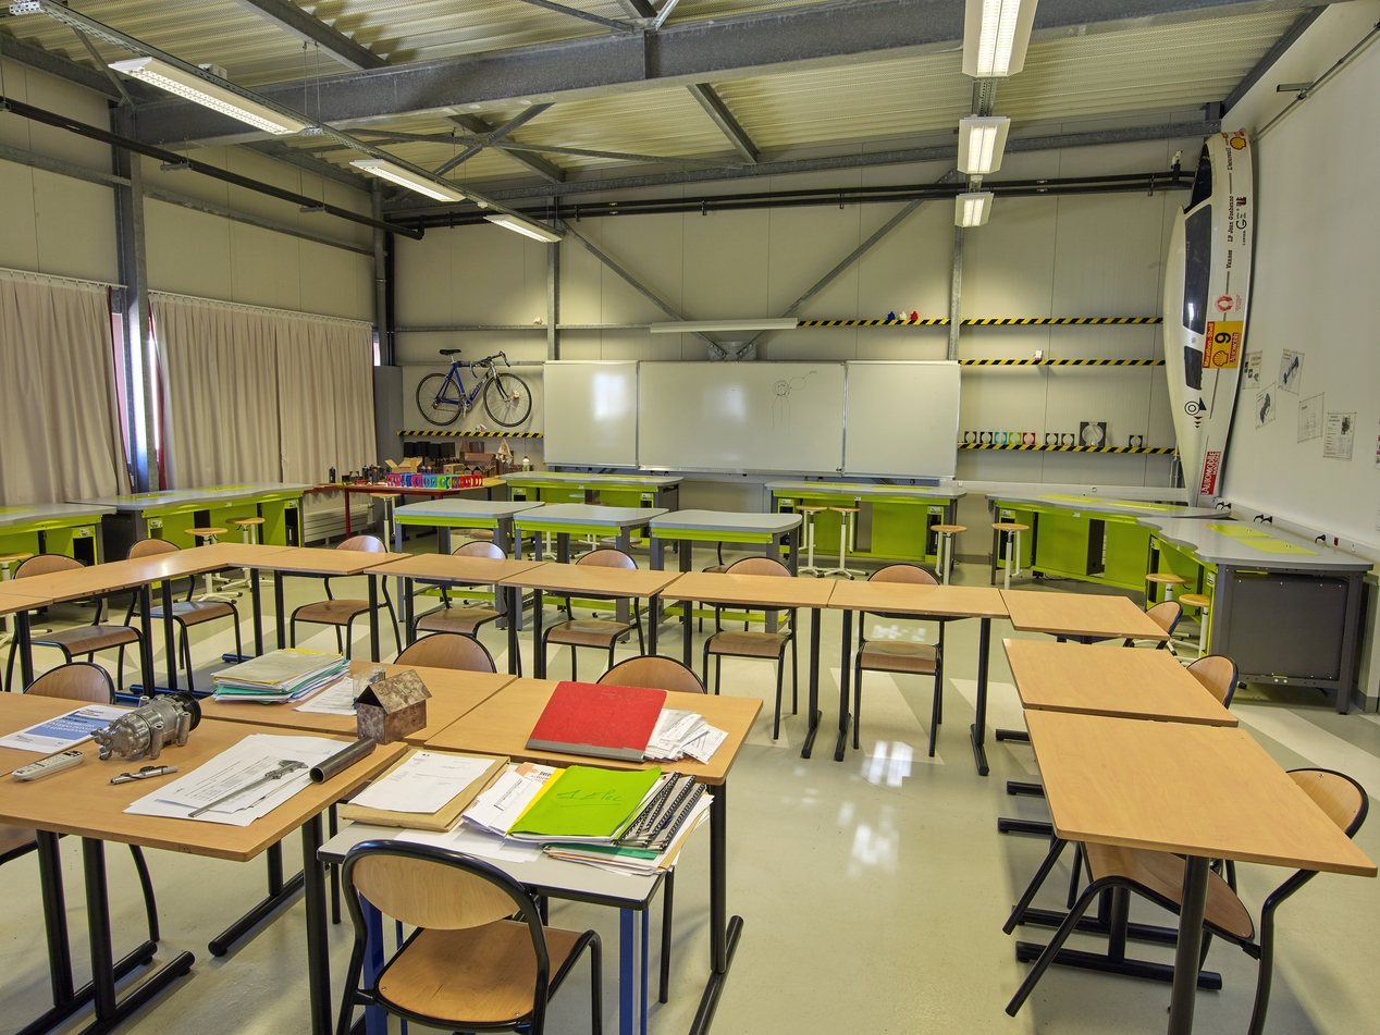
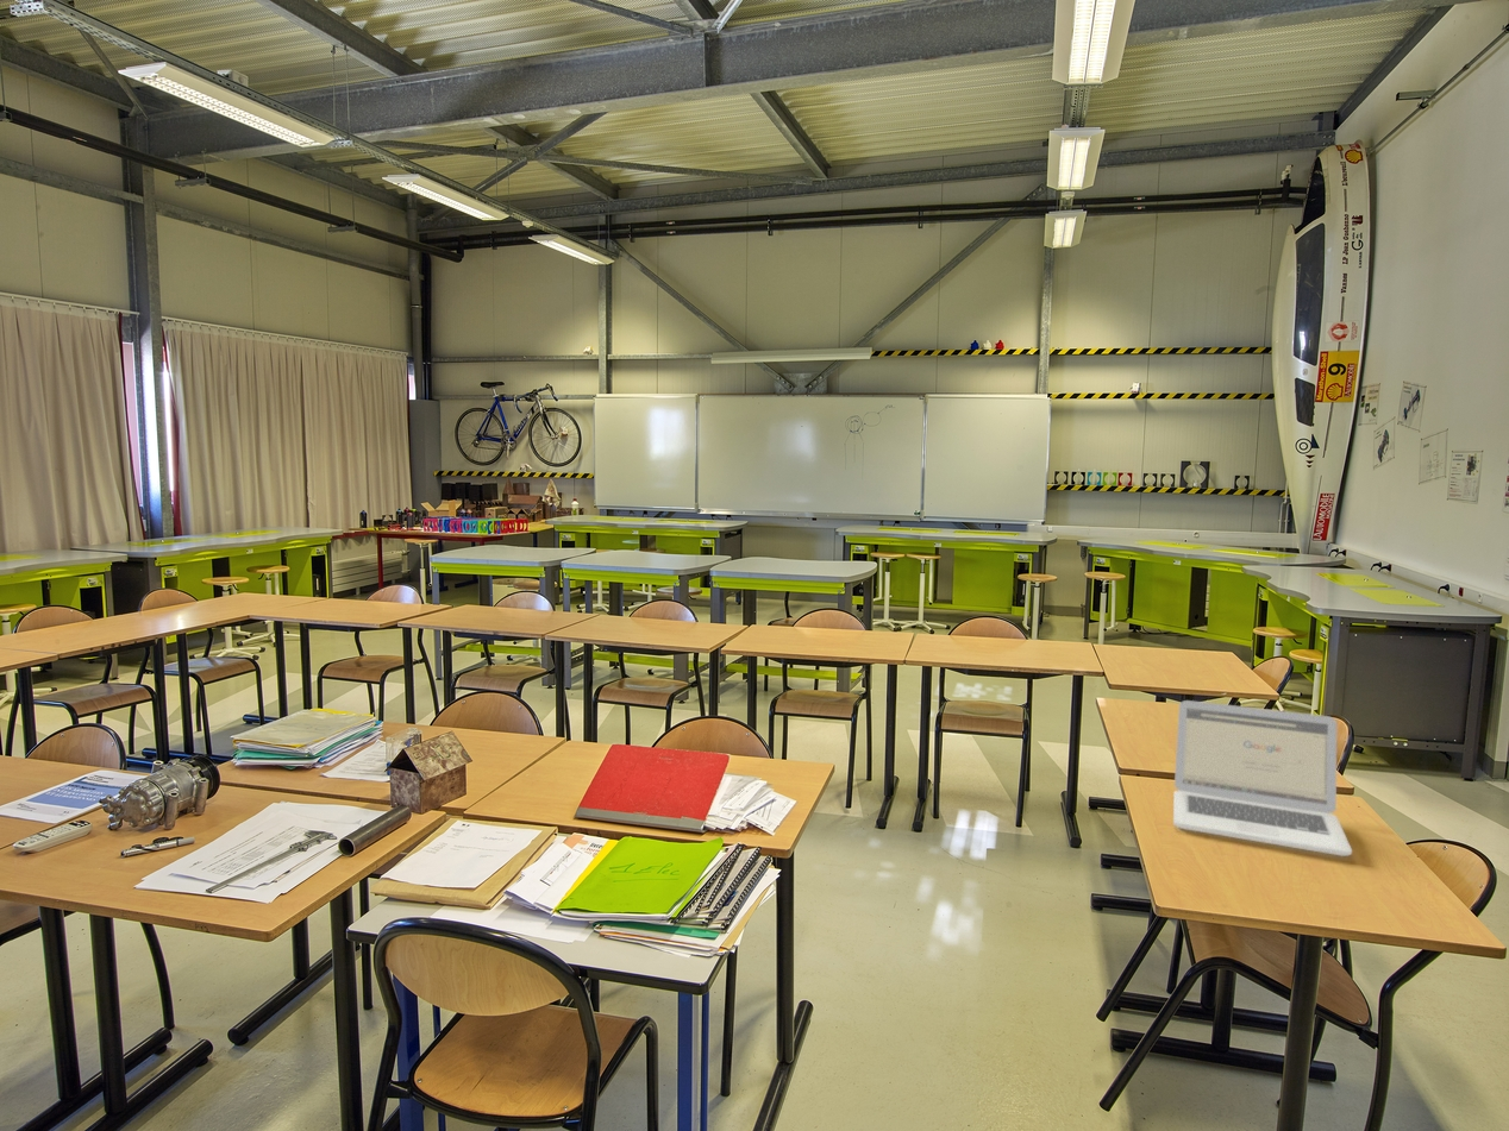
+ laptop [1172,699,1353,857]
